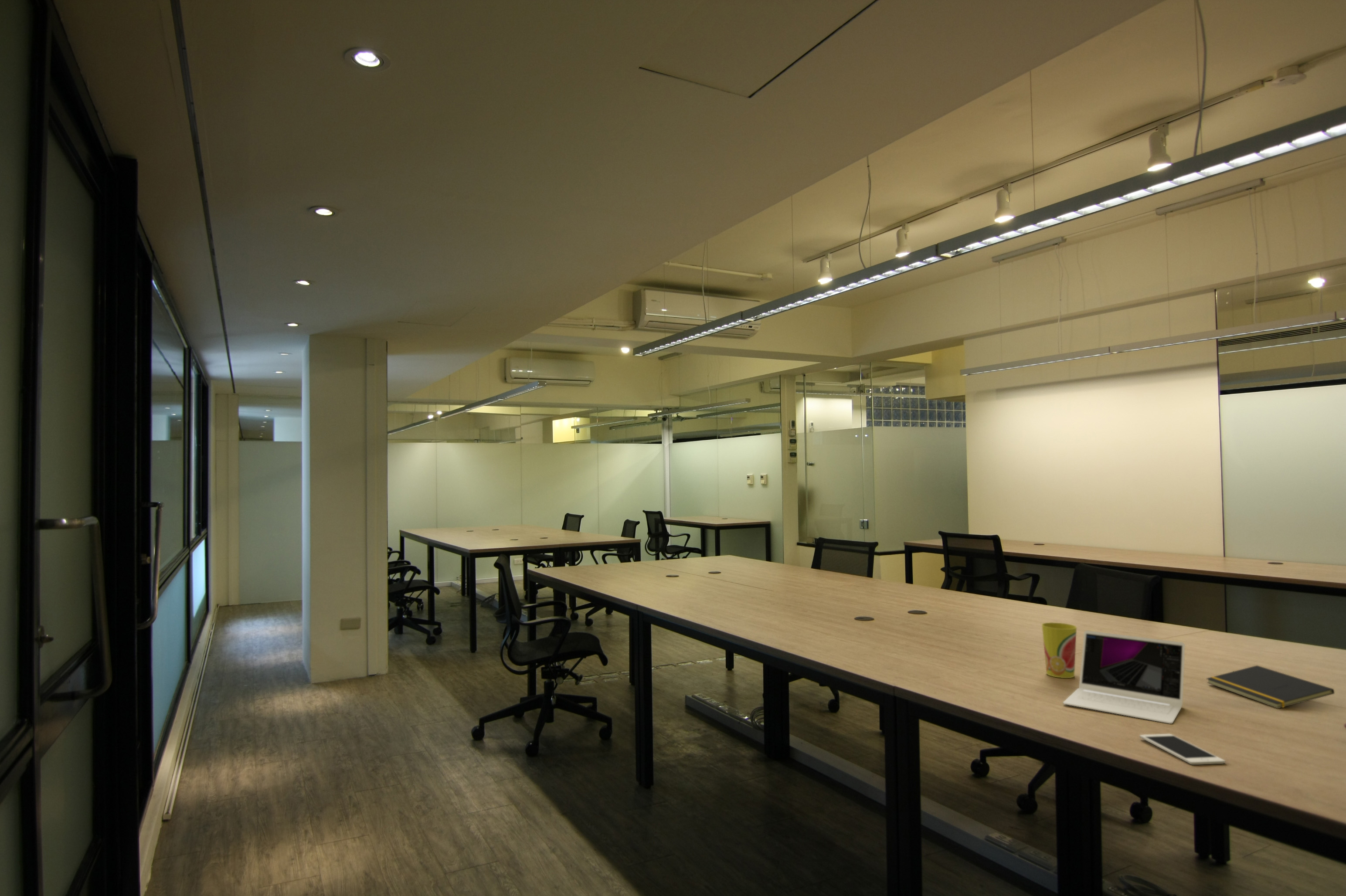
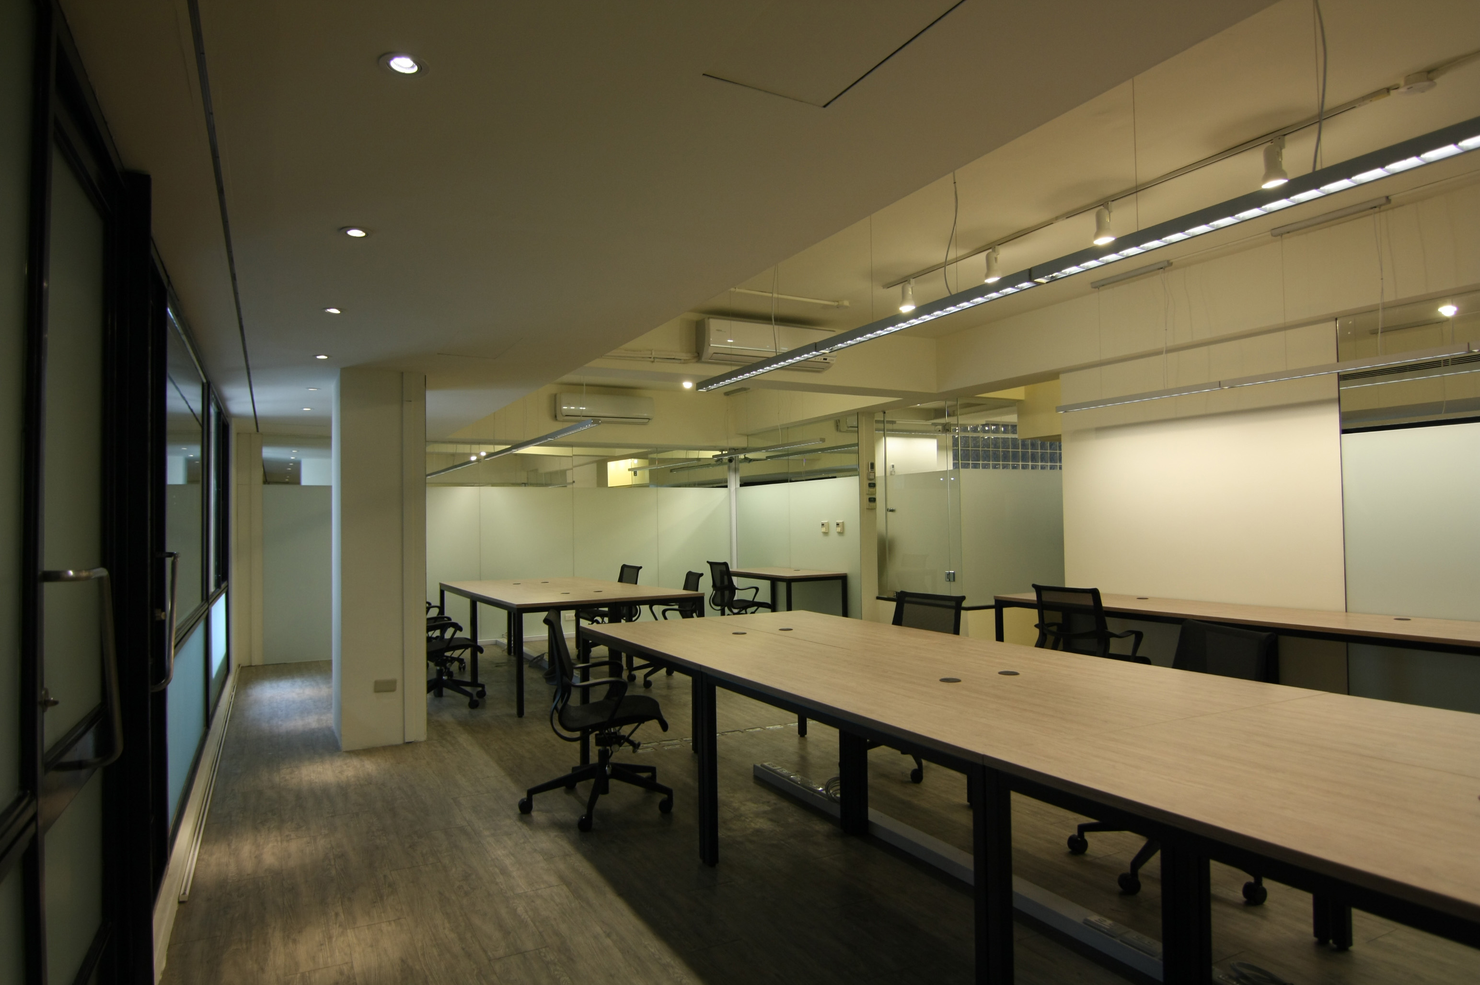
- cell phone [1139,733,1226,765]
- cup [1041,622,1077,679]
- notepad [1206,665,1335,709]
- laptop [1063,630,1186,724]
